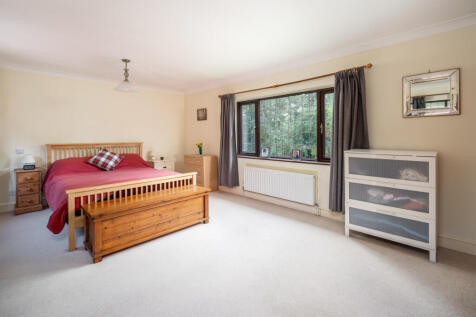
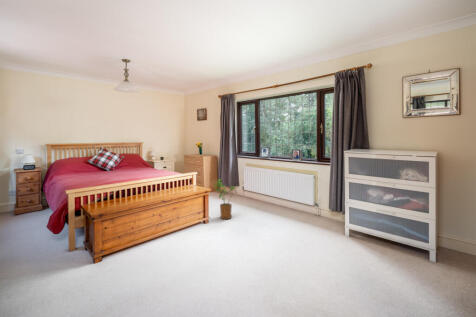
+ house plant [213,178,237,220]
